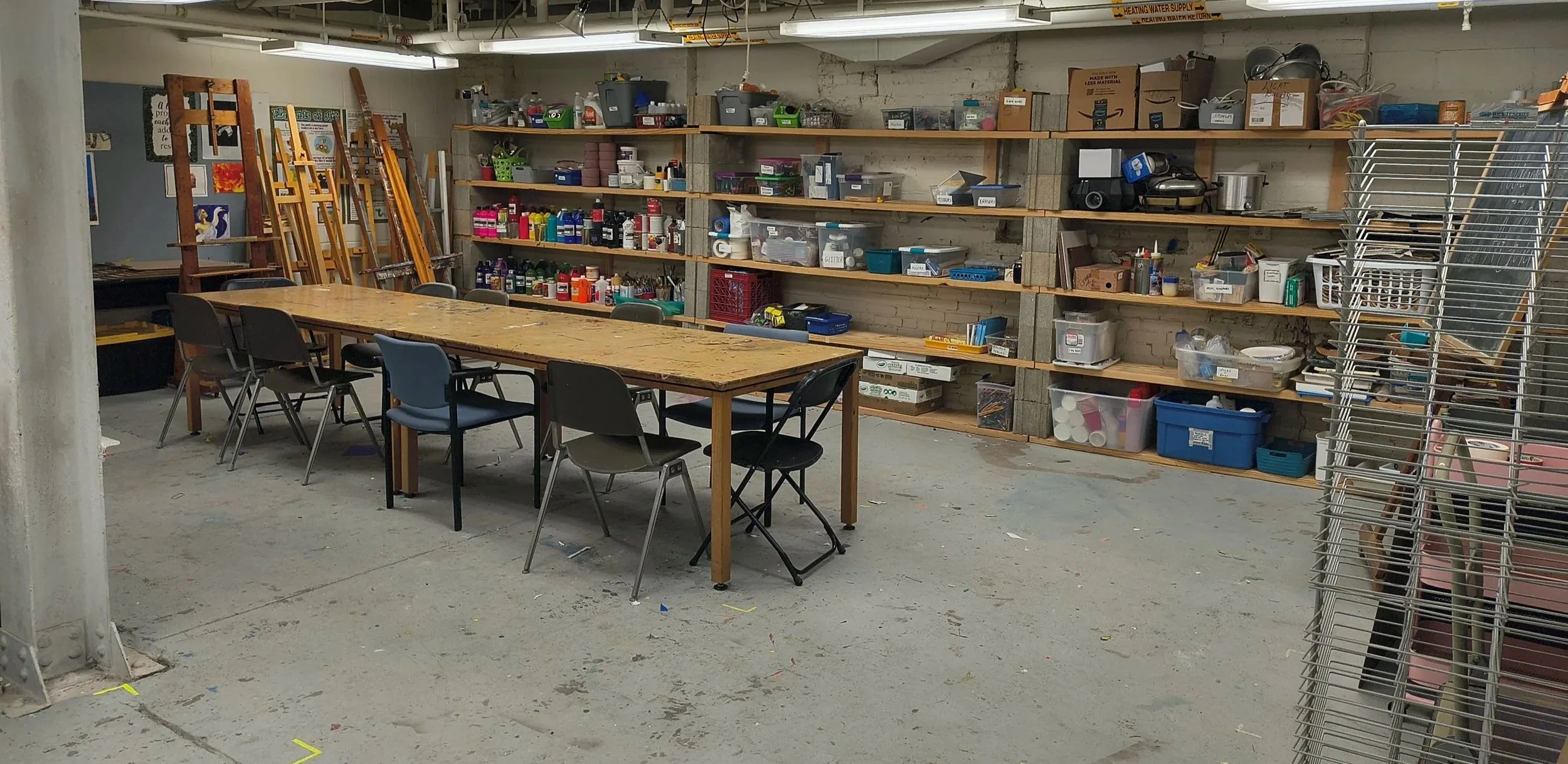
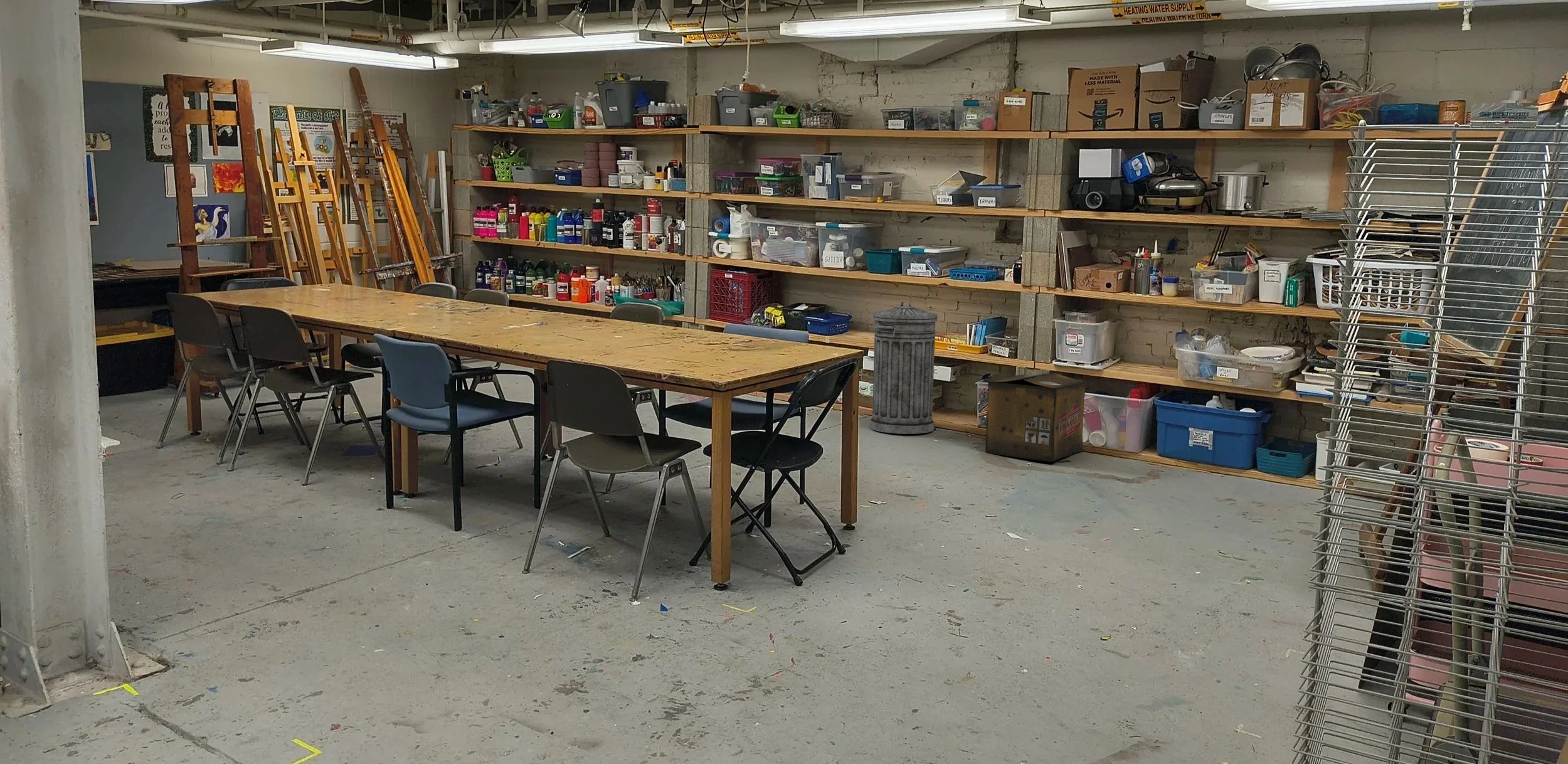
+ trash can [869,301,938,435]
+ cardboard box [985,372,1087,462]
